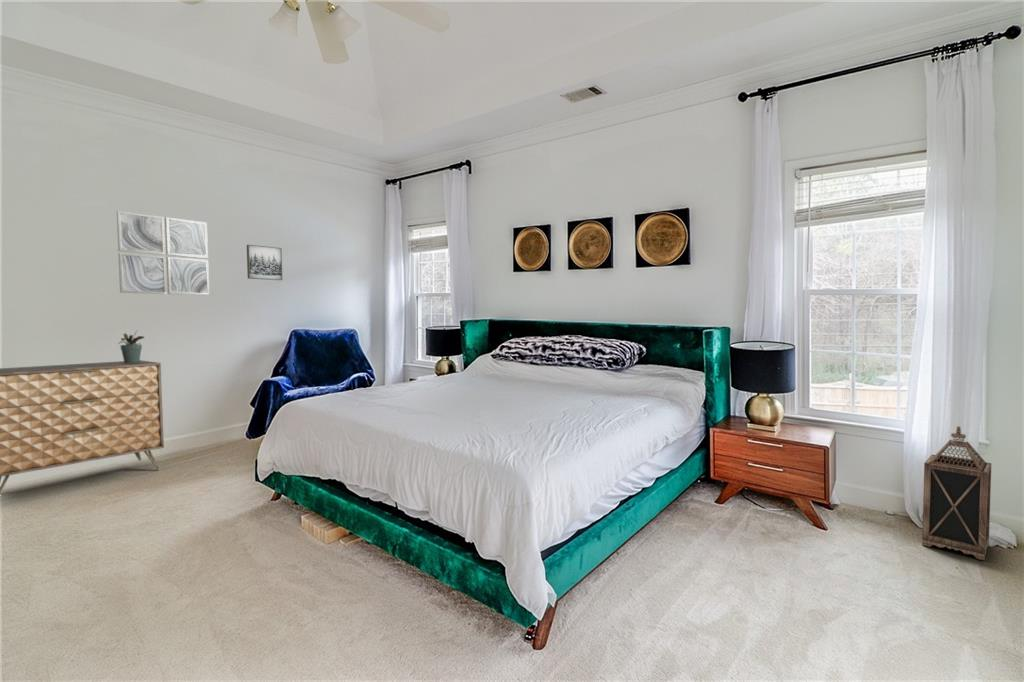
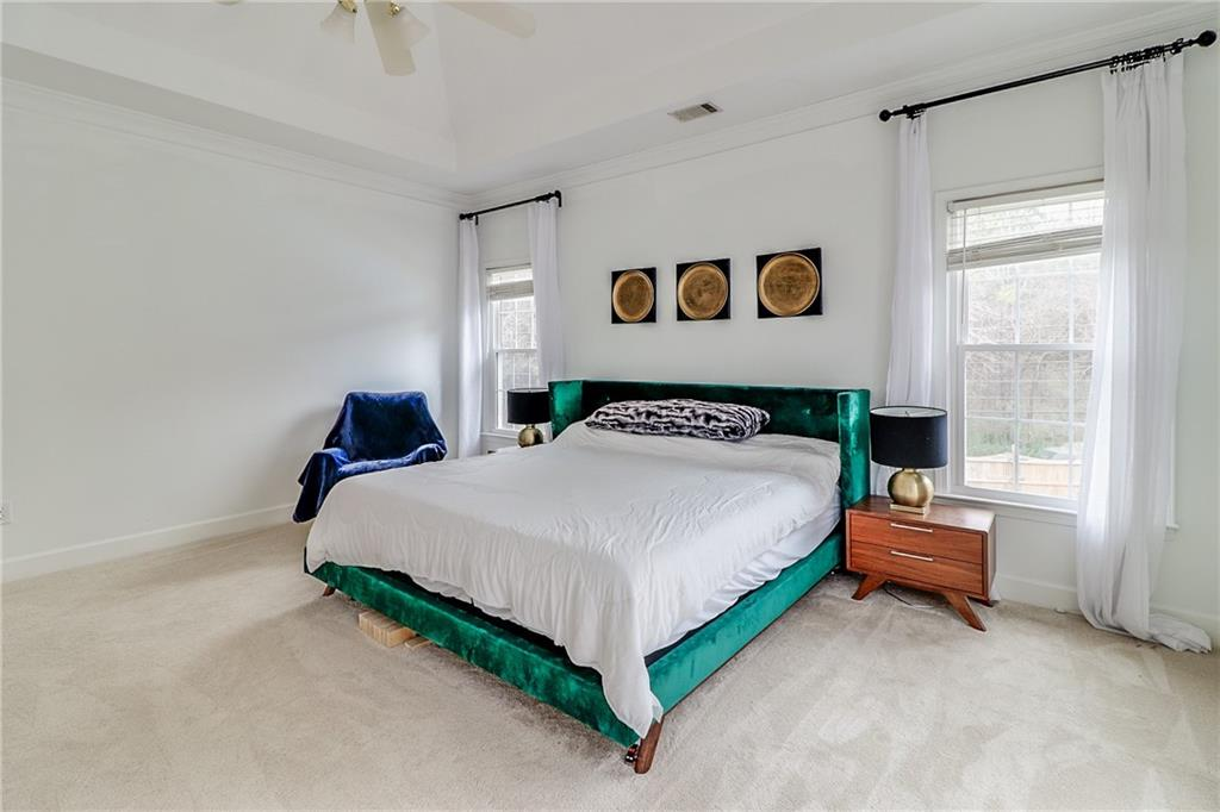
- wall art [116,210,210,296]
- potted plant [117,330,146,363]
- lantern [921,425,992,561]
- dresser [0,359,165,494]
- wall art [246,244,283,281]
